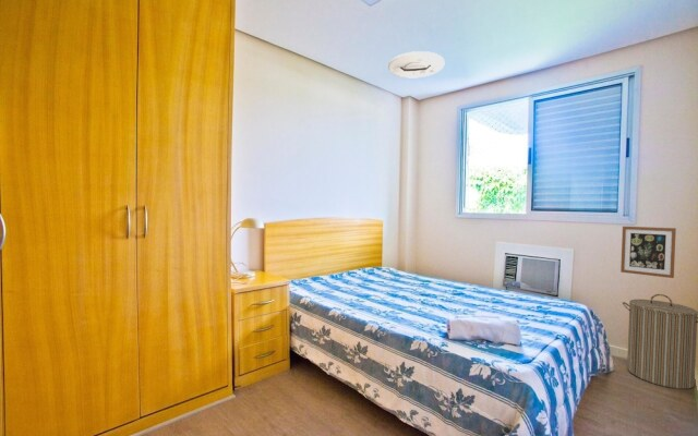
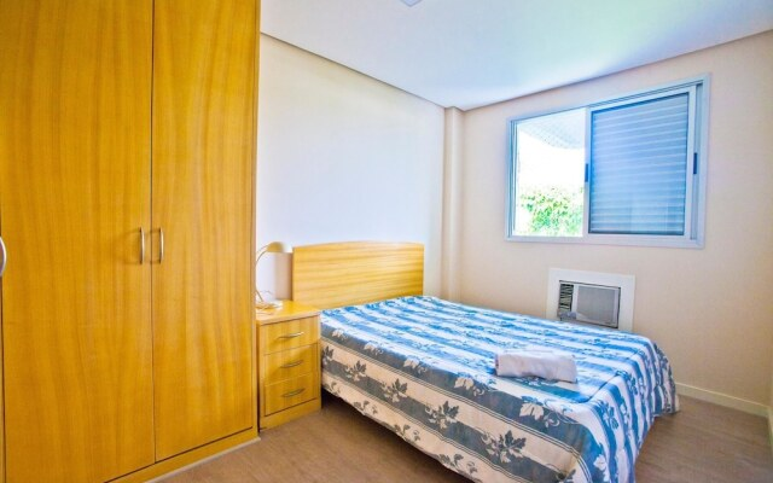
- ceiling light [387,50,445,78]
- wall art [619,226,677,279]
- laundry hamper [622,293,698,390]
